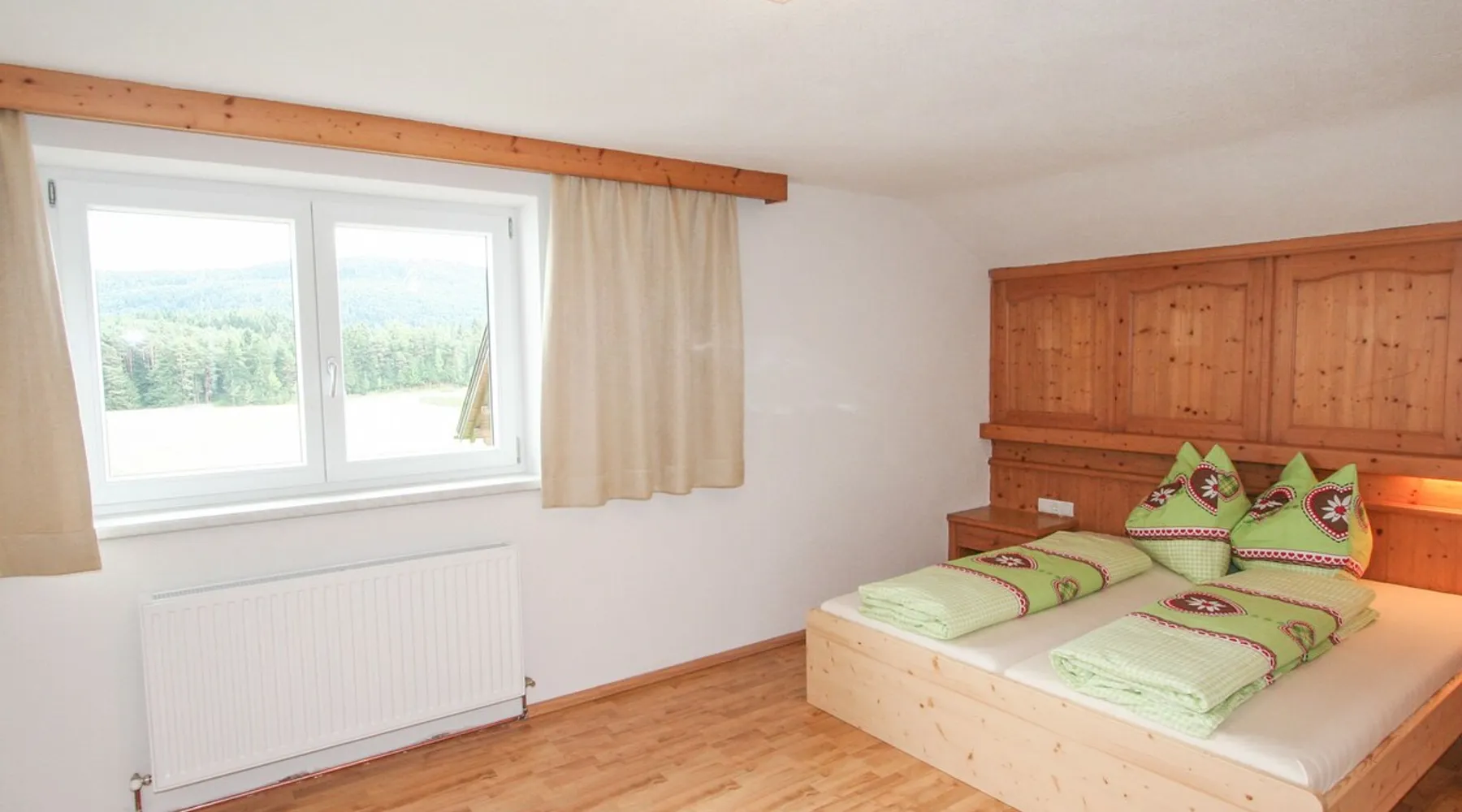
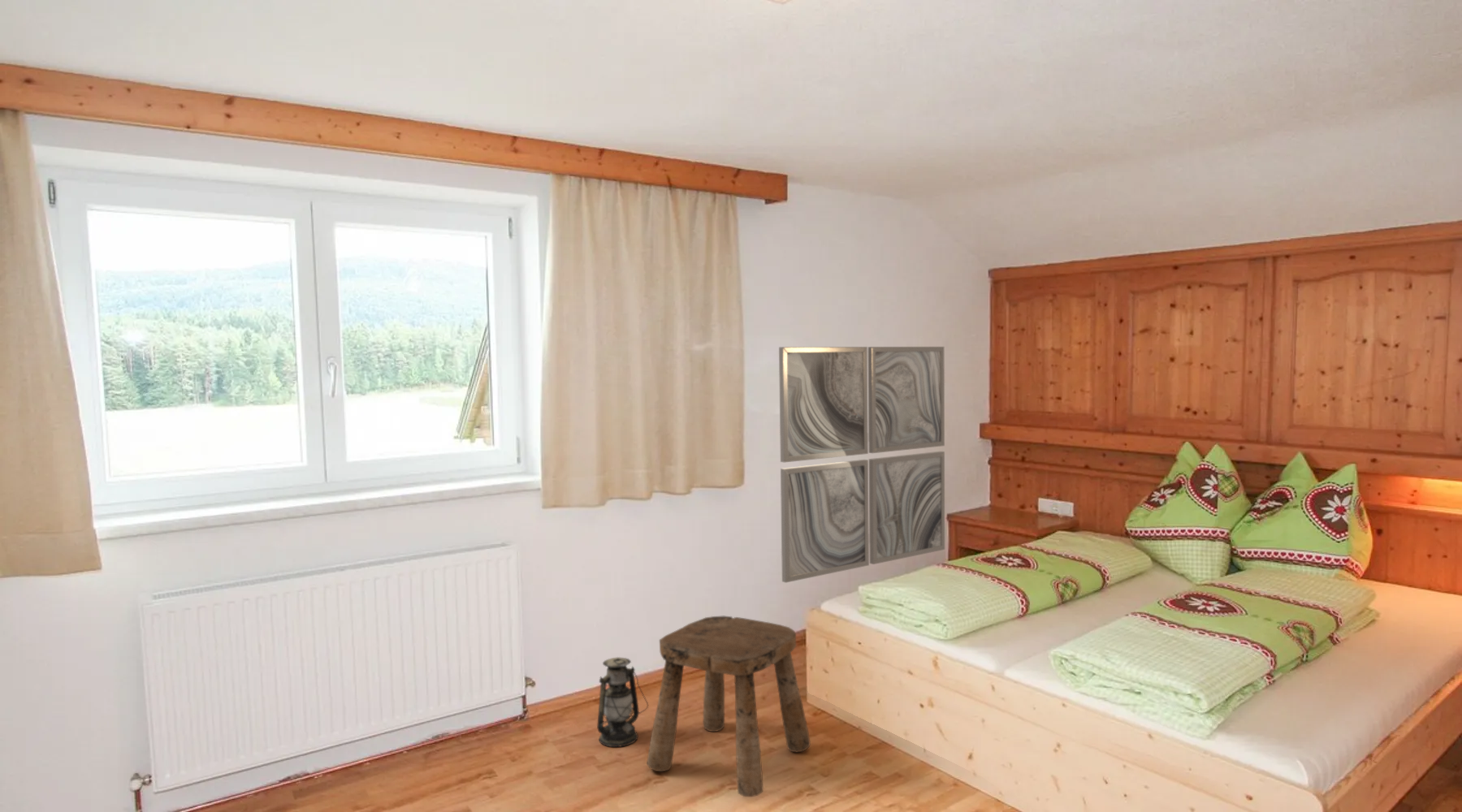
+ lantern [596,656,649,748]
+ stool [646,615,811,797]
+ wall art [778,346,945,584]
